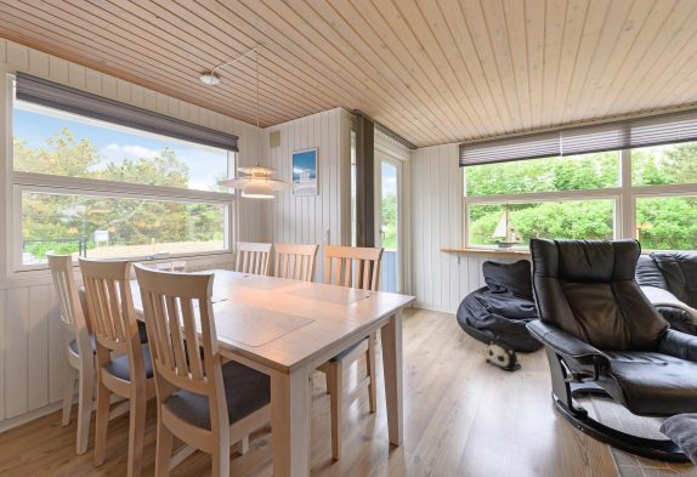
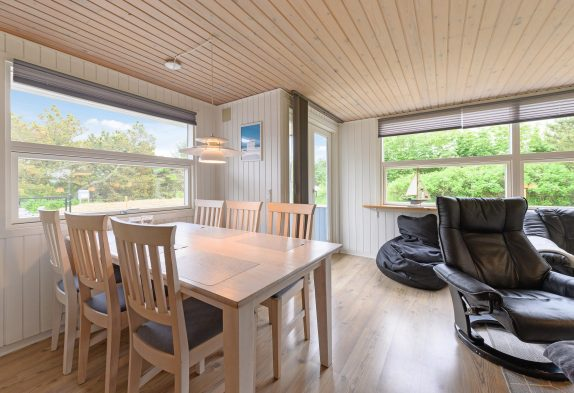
- plush toy [484,337,523,371]
